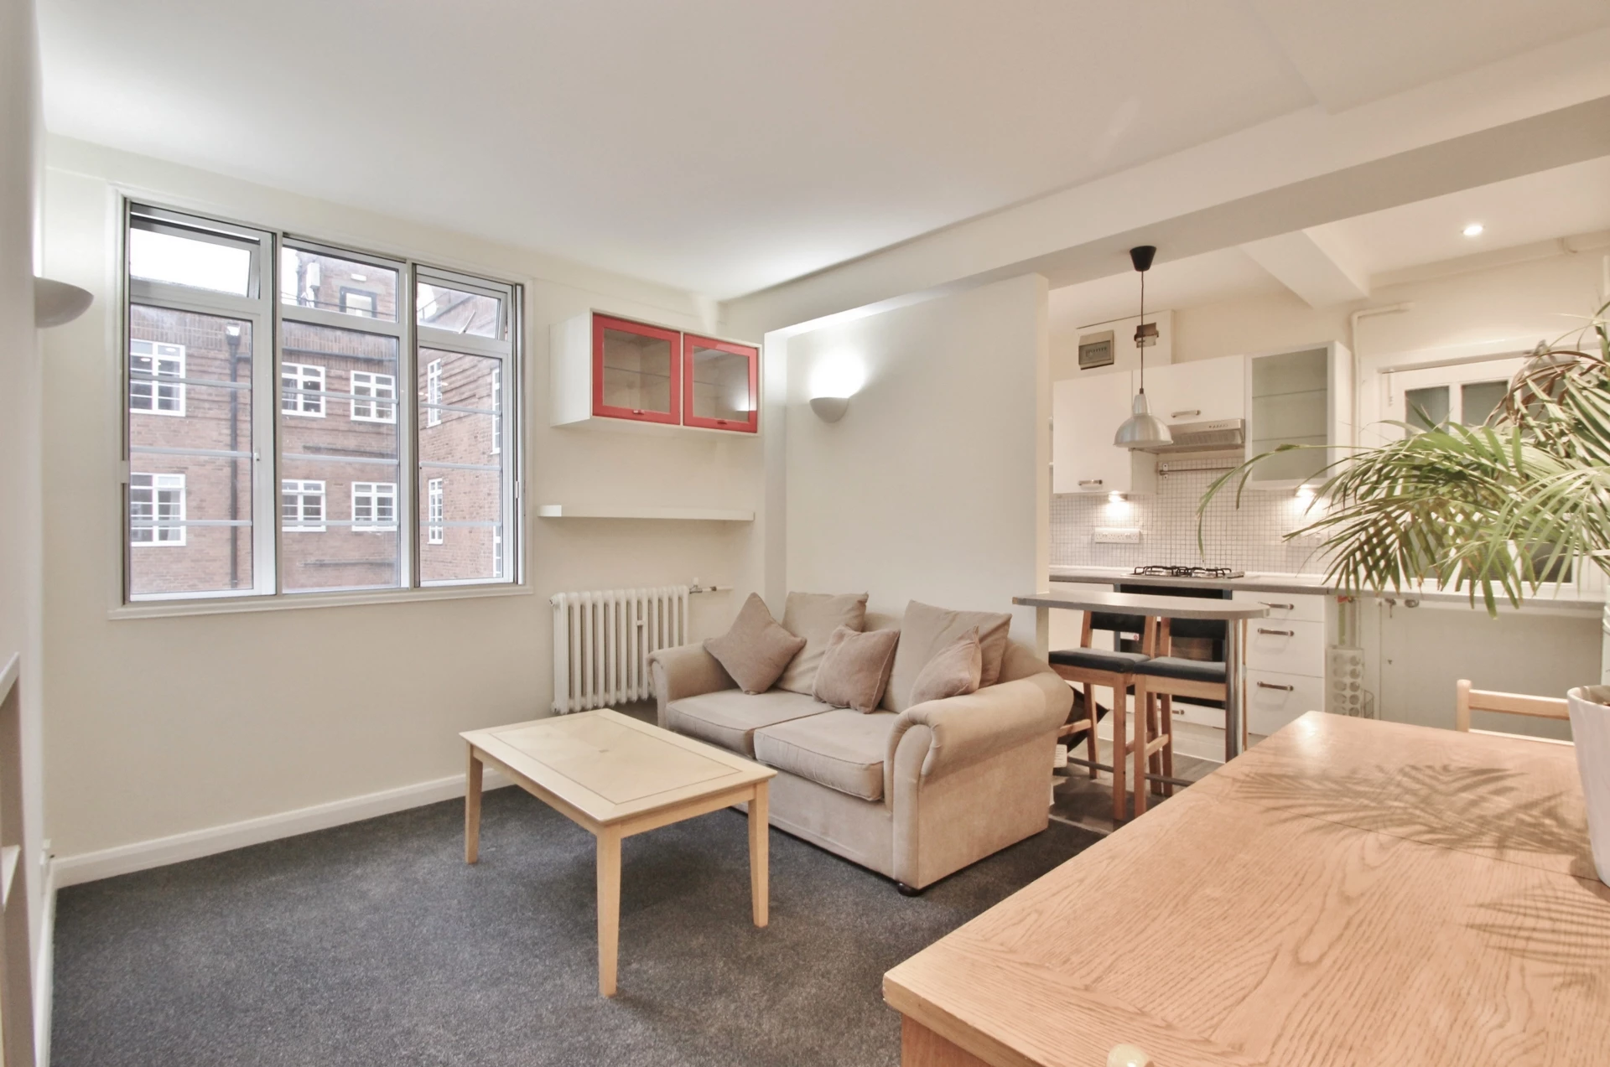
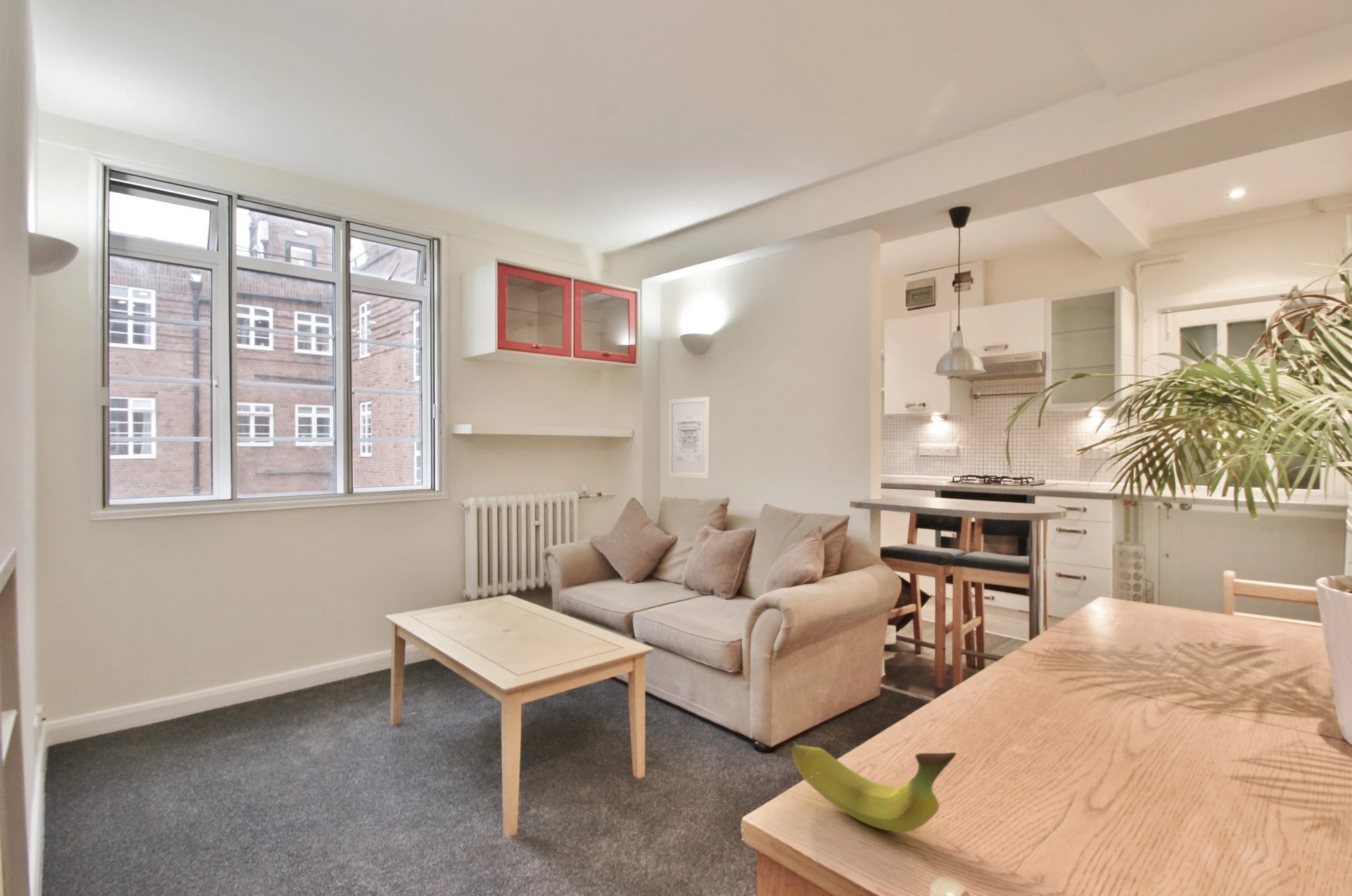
+ fruit [789,741,957,833]
+ wall art [668,396,711,479]
